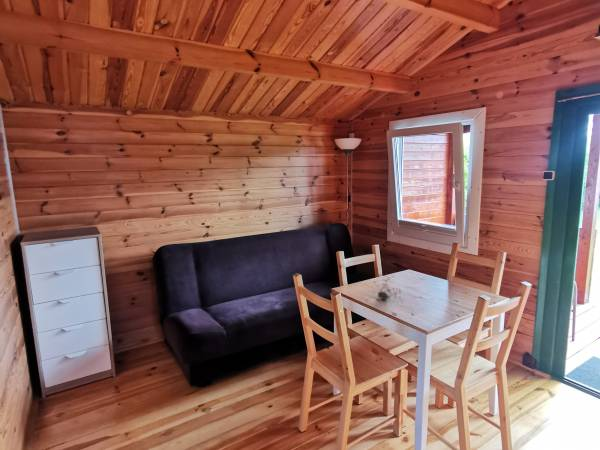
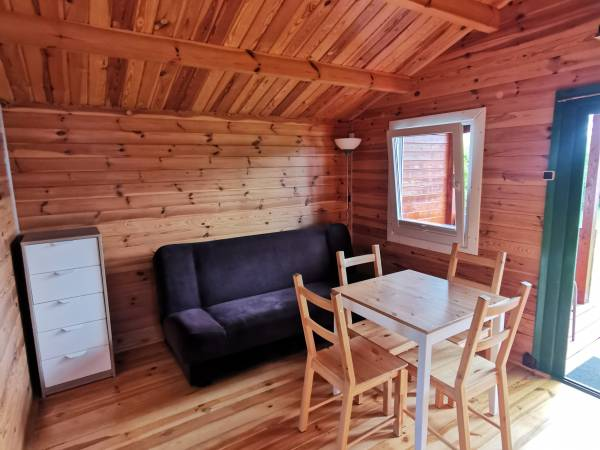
- teapot [376,275,404,302]
